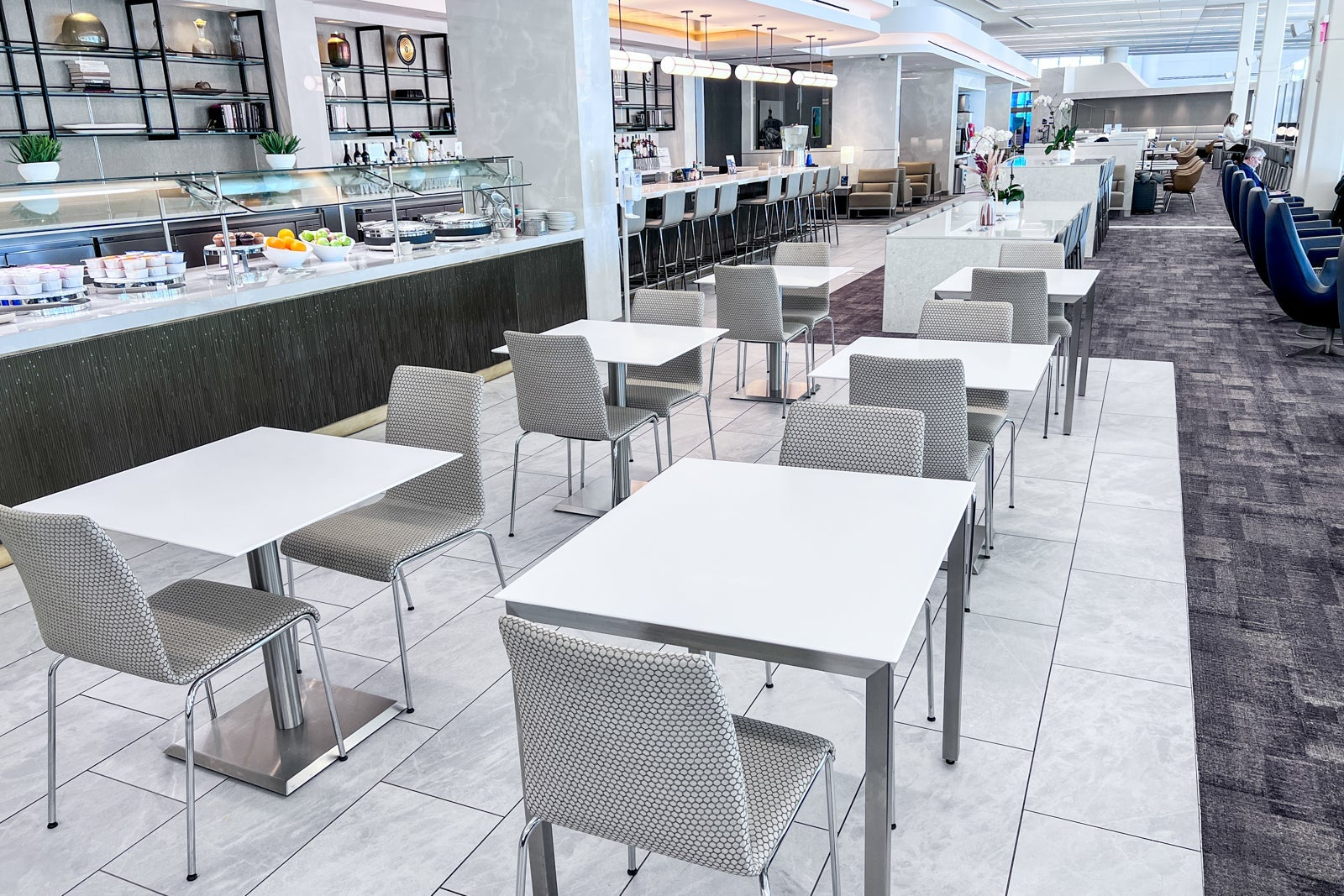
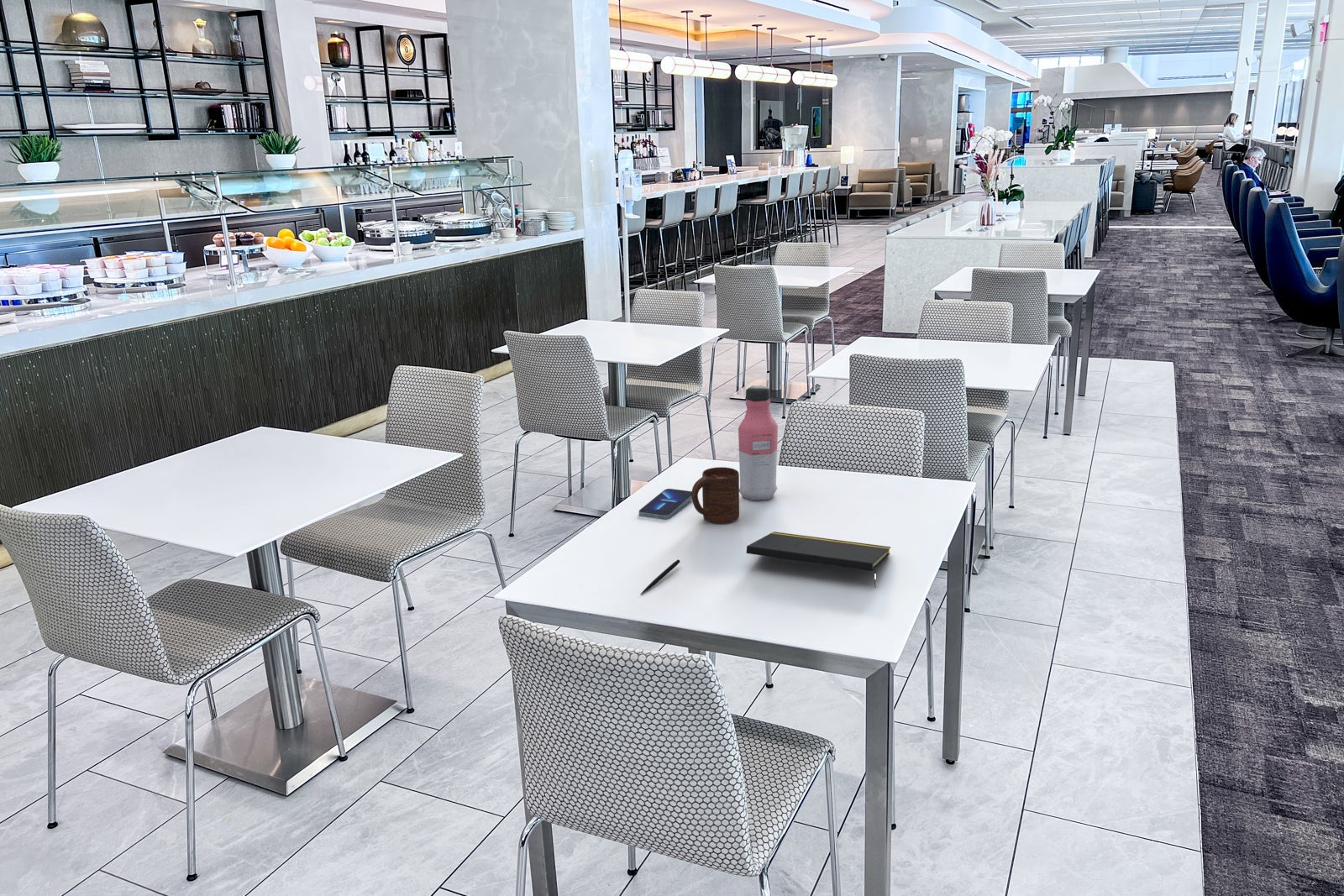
+ cup [691,466,740,524]
+ pen [640,558,680,595]
+ water bottle [738,385,779,501]
+ notepad [746,531,891,589]
+ smartphone [638,488,692,520]
